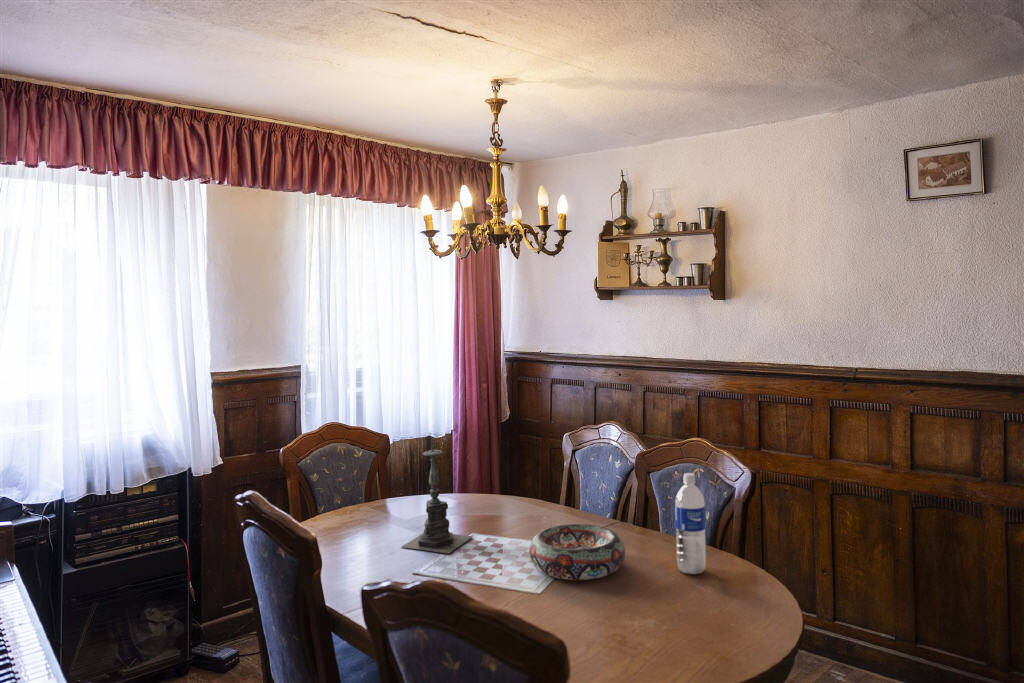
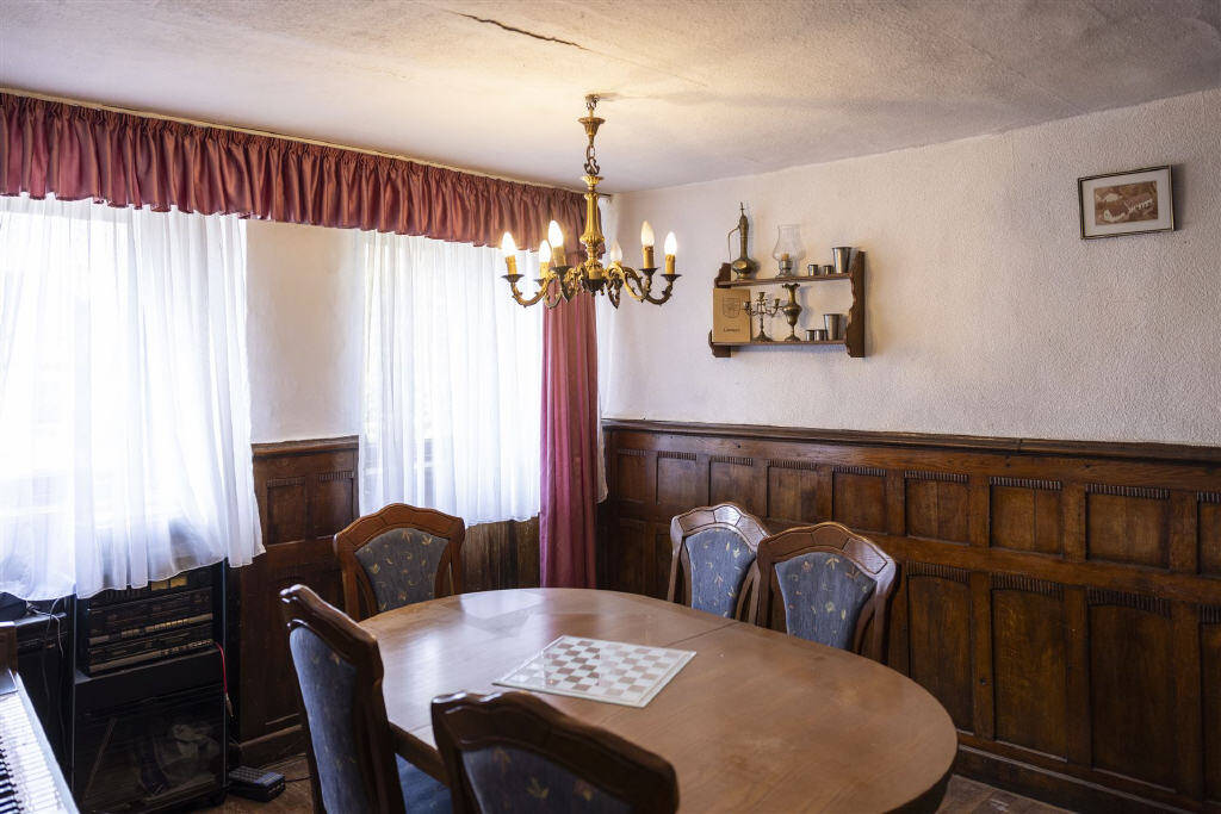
- candle holder [400,439,474,554]
- decorative bowl [528,523,626,581]
- water bottle [674,472,707,575]
